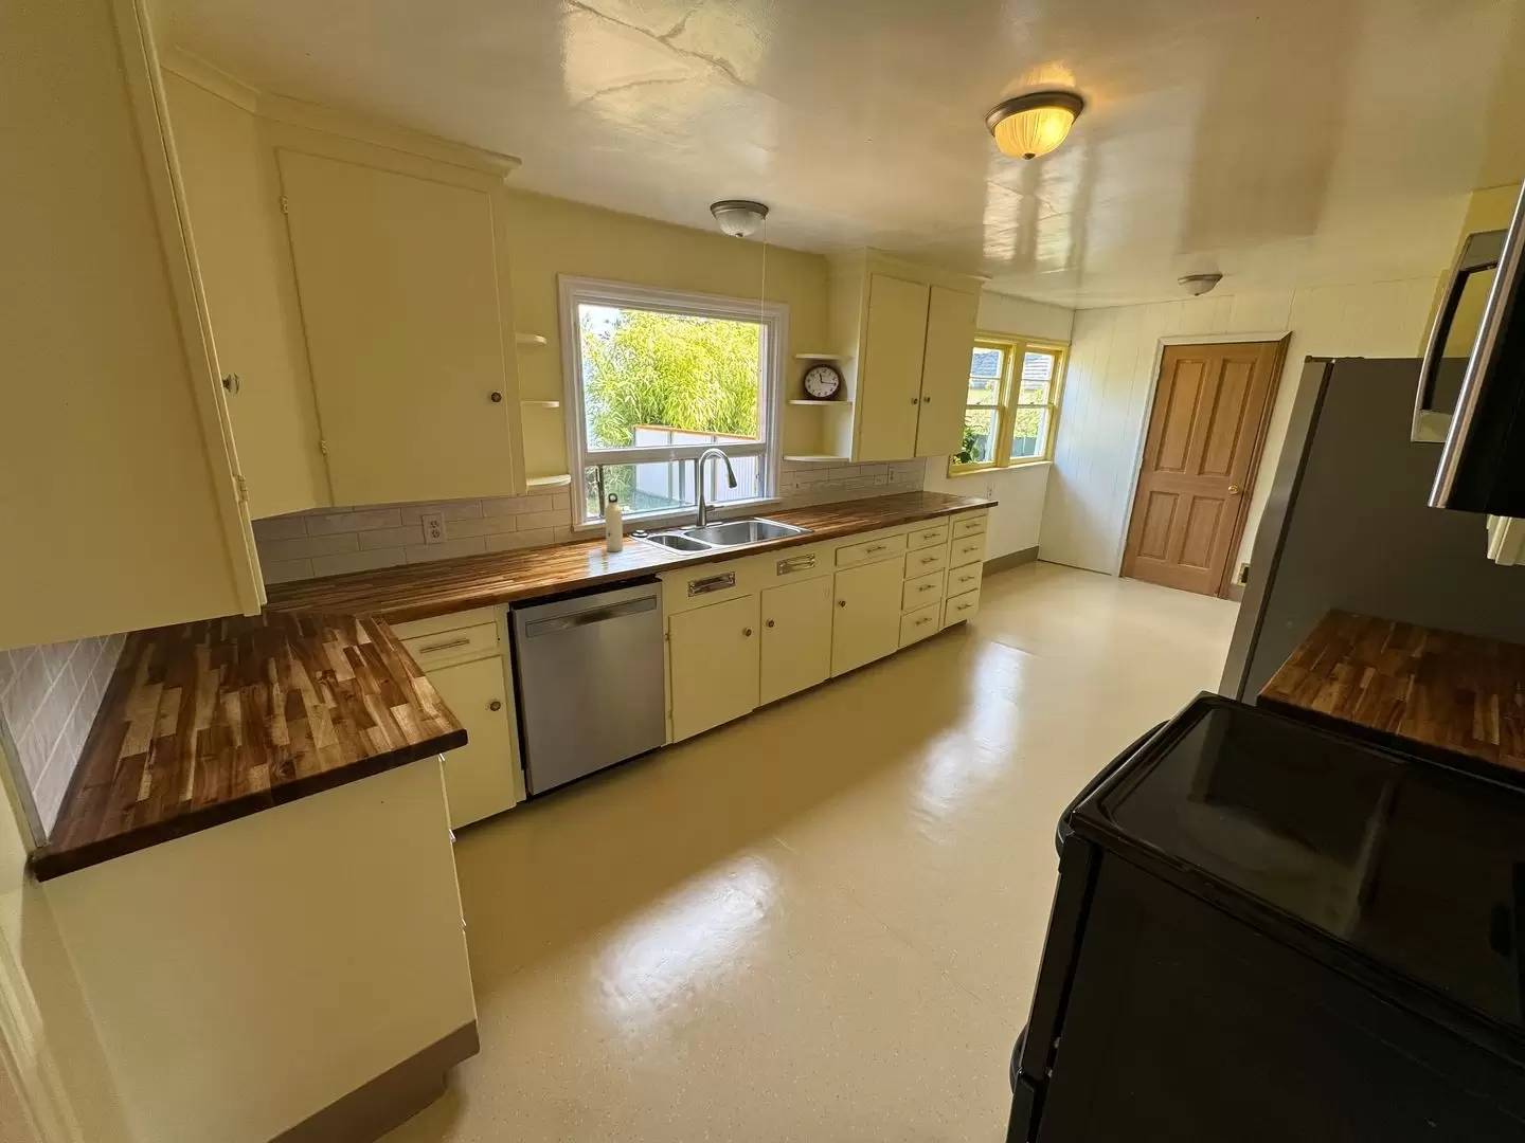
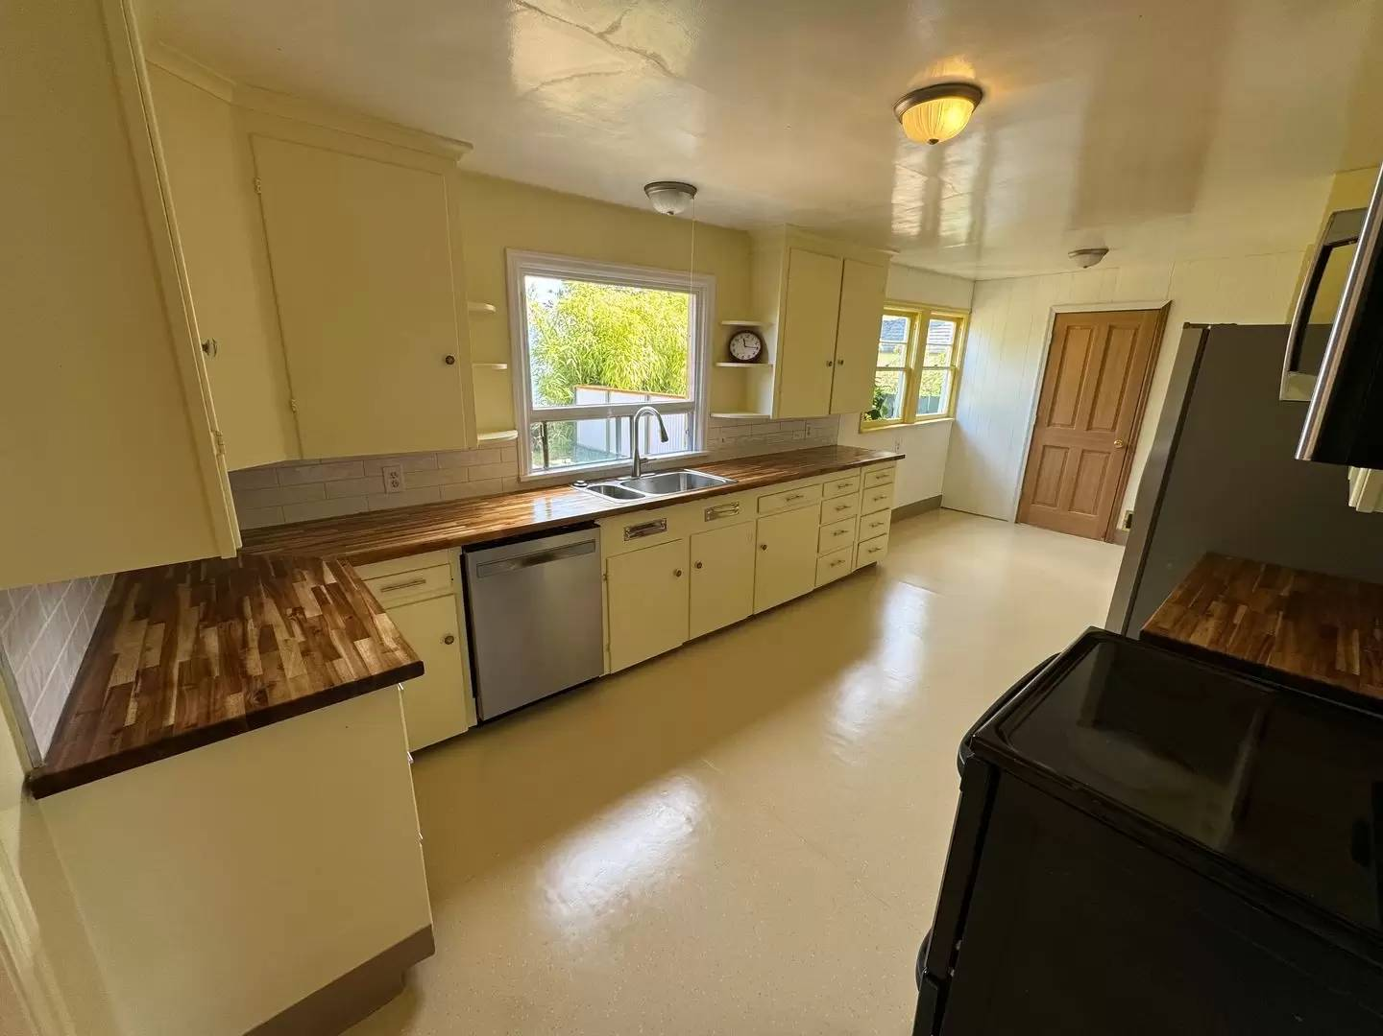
- water bottle [604,492,623,552]
